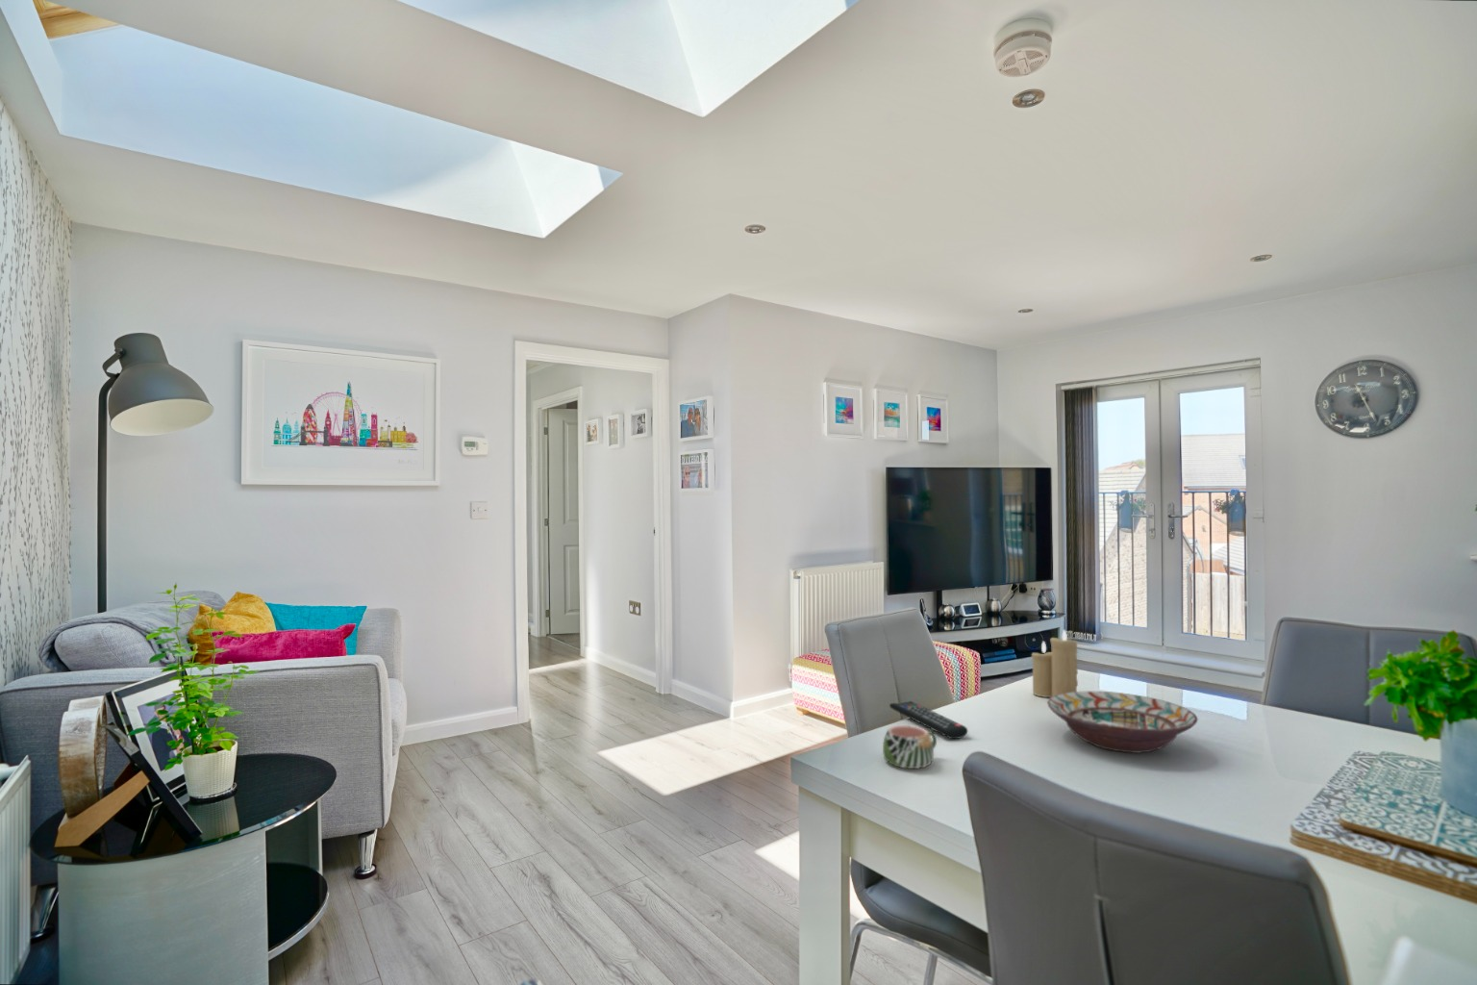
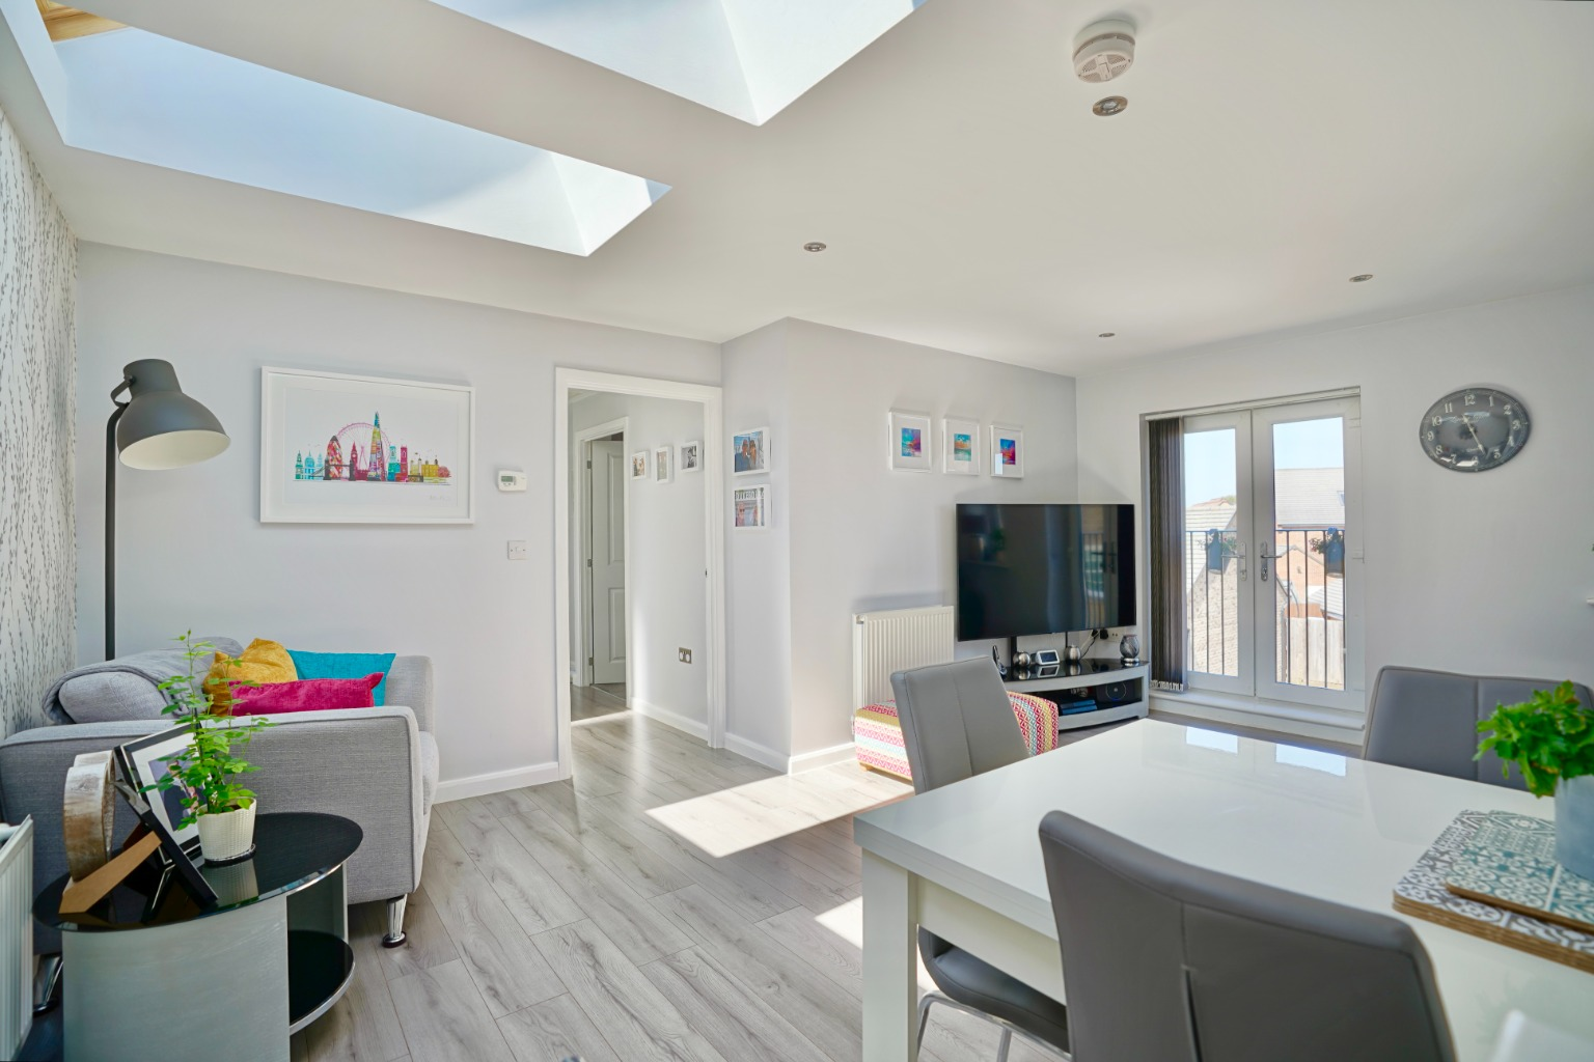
- mug [881,724,937,770]
- decorative bowl [1046,690,1199,753]
- remote control [889,700,969,740]
- candle [1031,629,1079,698]
